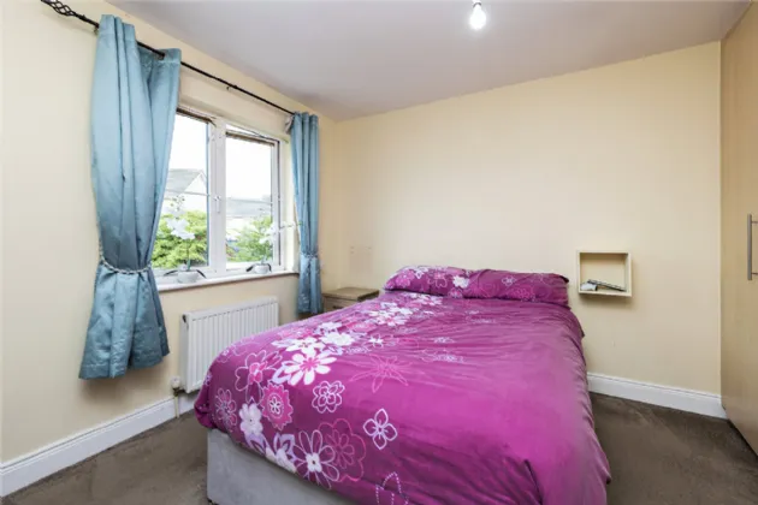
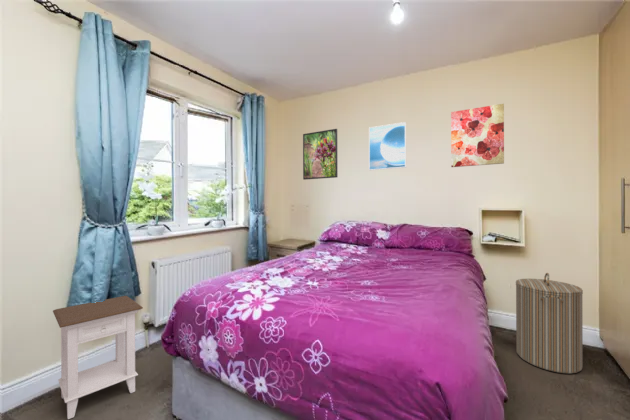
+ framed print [302,128,339,181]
+ wall art [450,103,505,168]
+ nightstand [52,295,144,420]
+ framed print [368,121,407,171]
+ laundry hamper [515,272,584,374]
